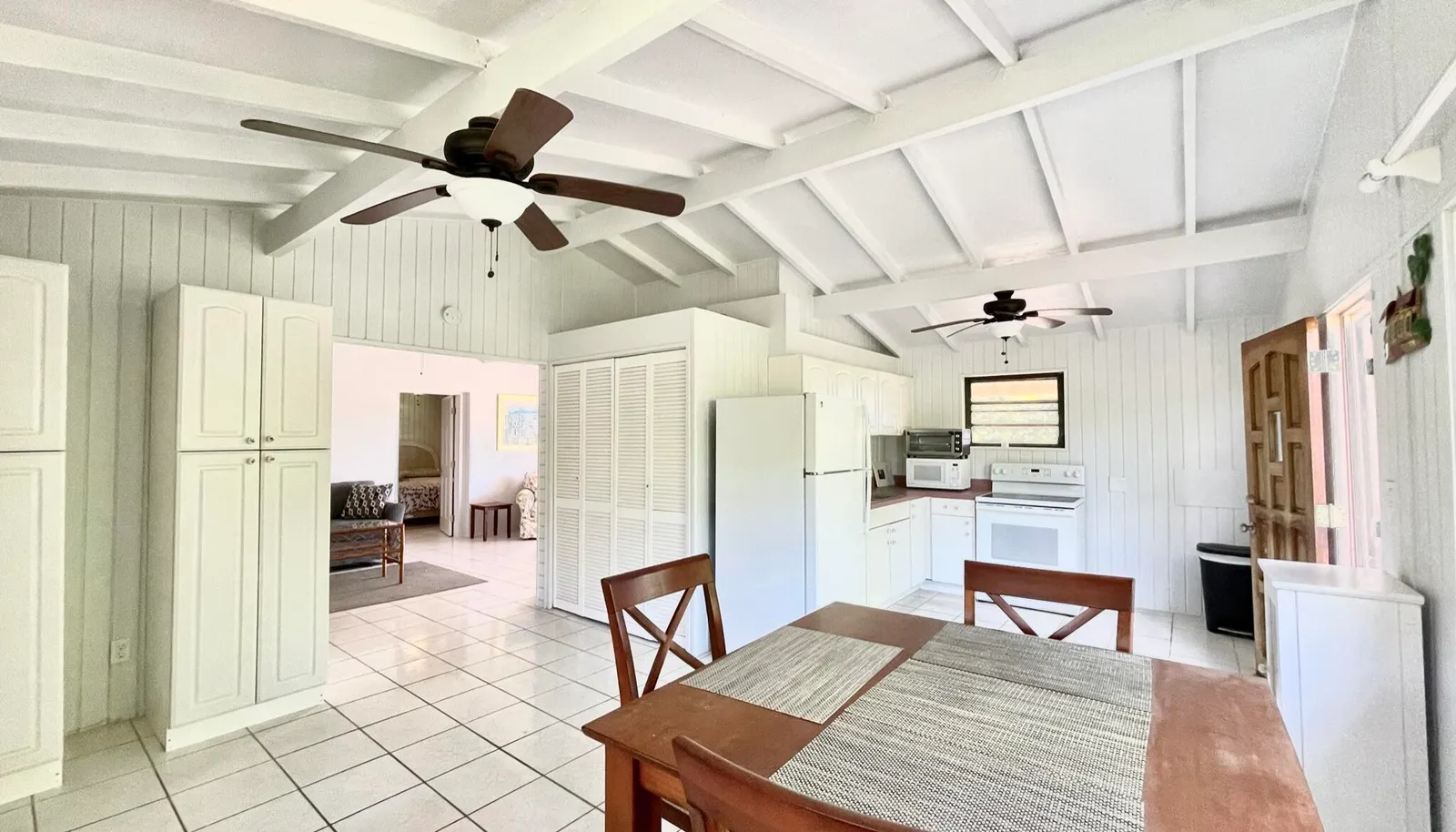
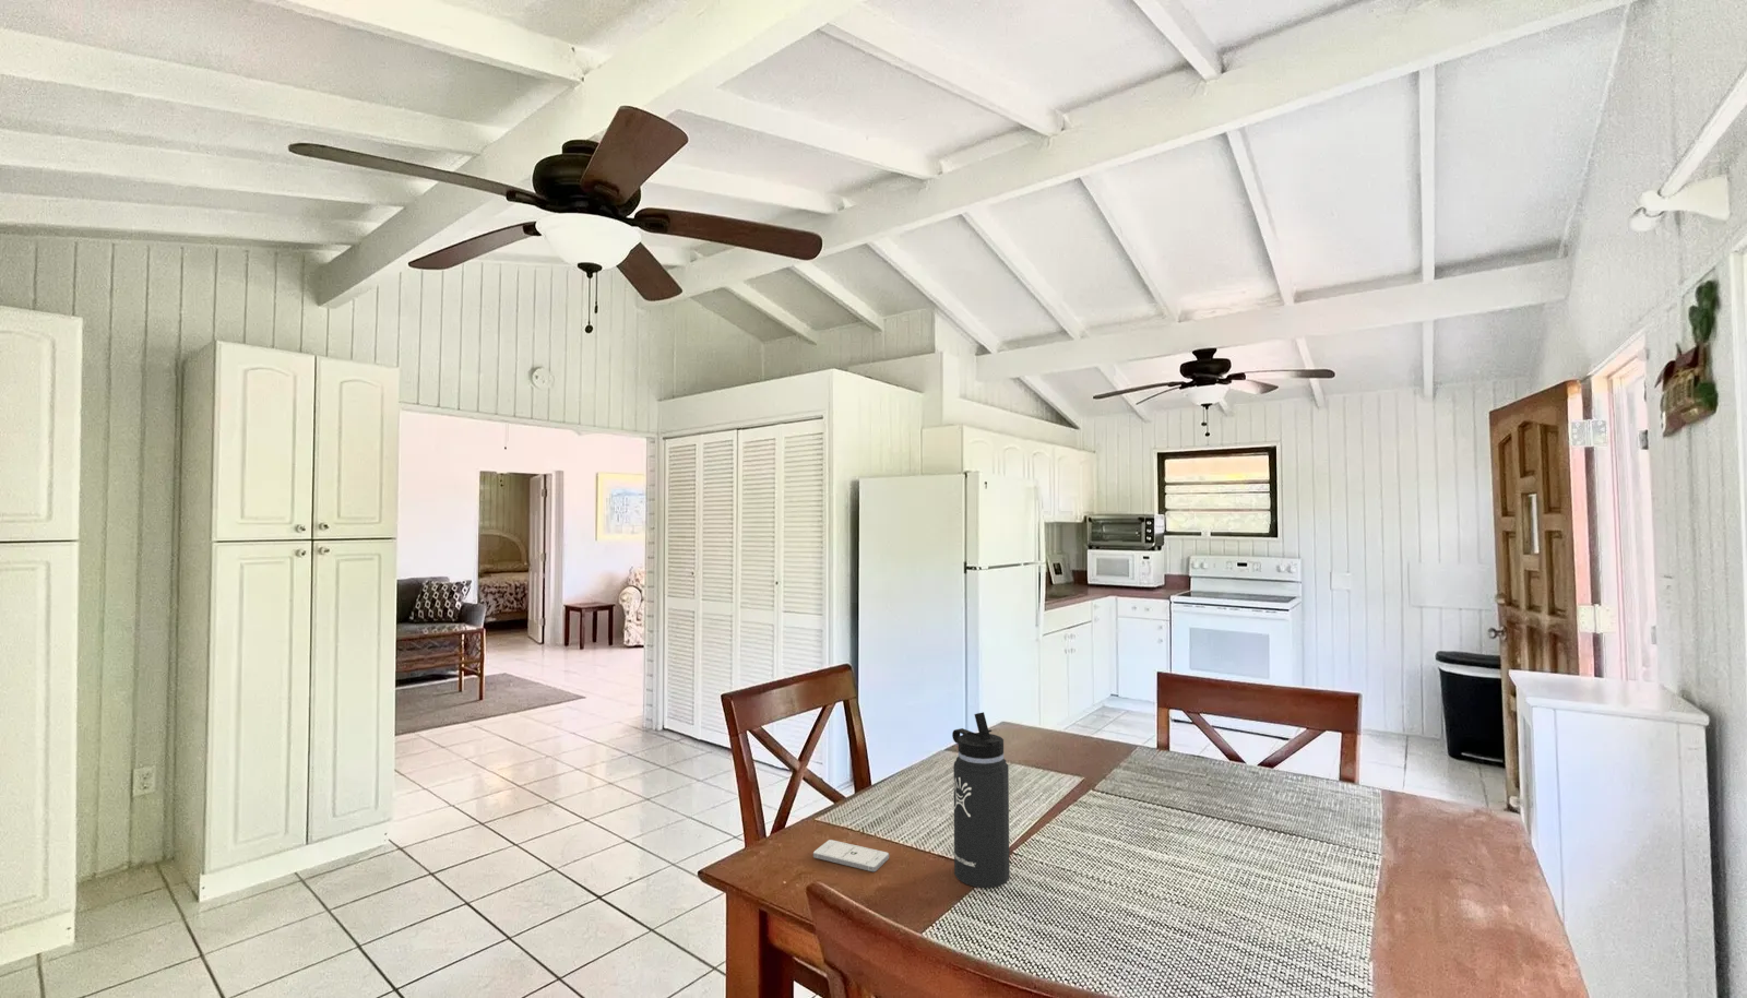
+ thermos bottle [951,711,1011,889]
+ smartphone [812,838,890,872]
